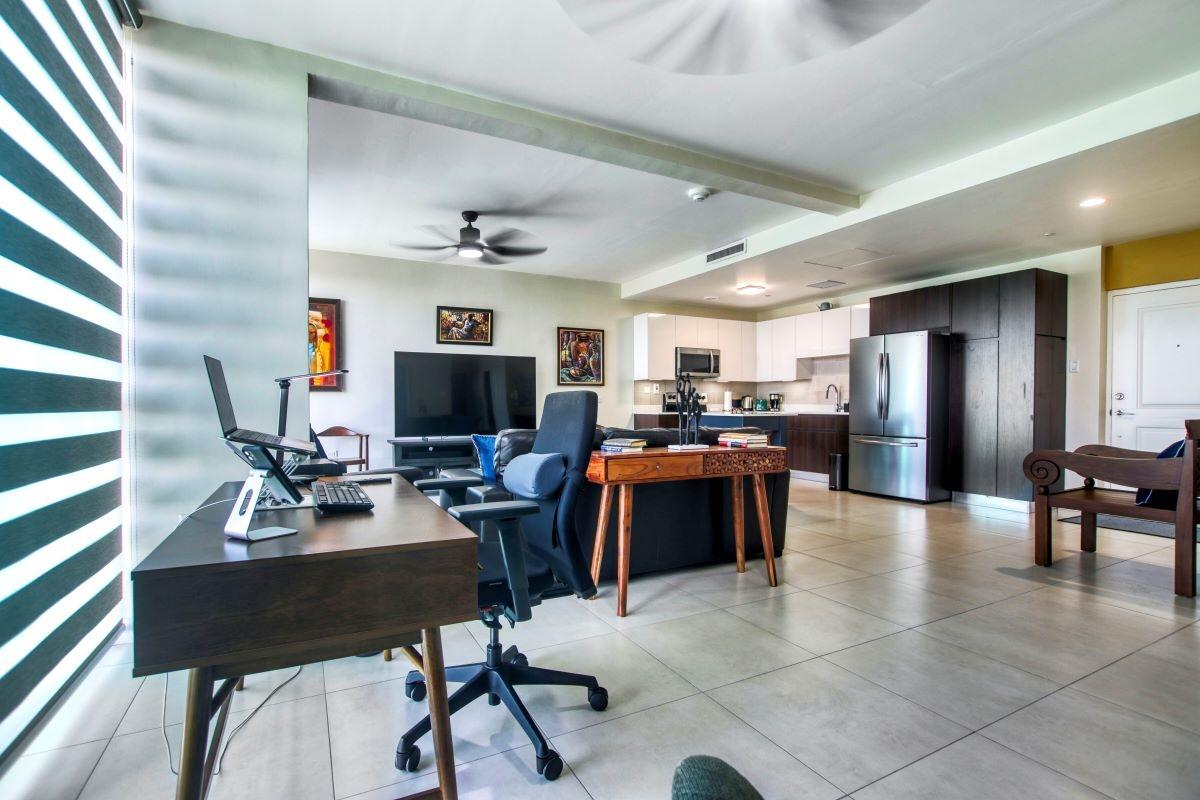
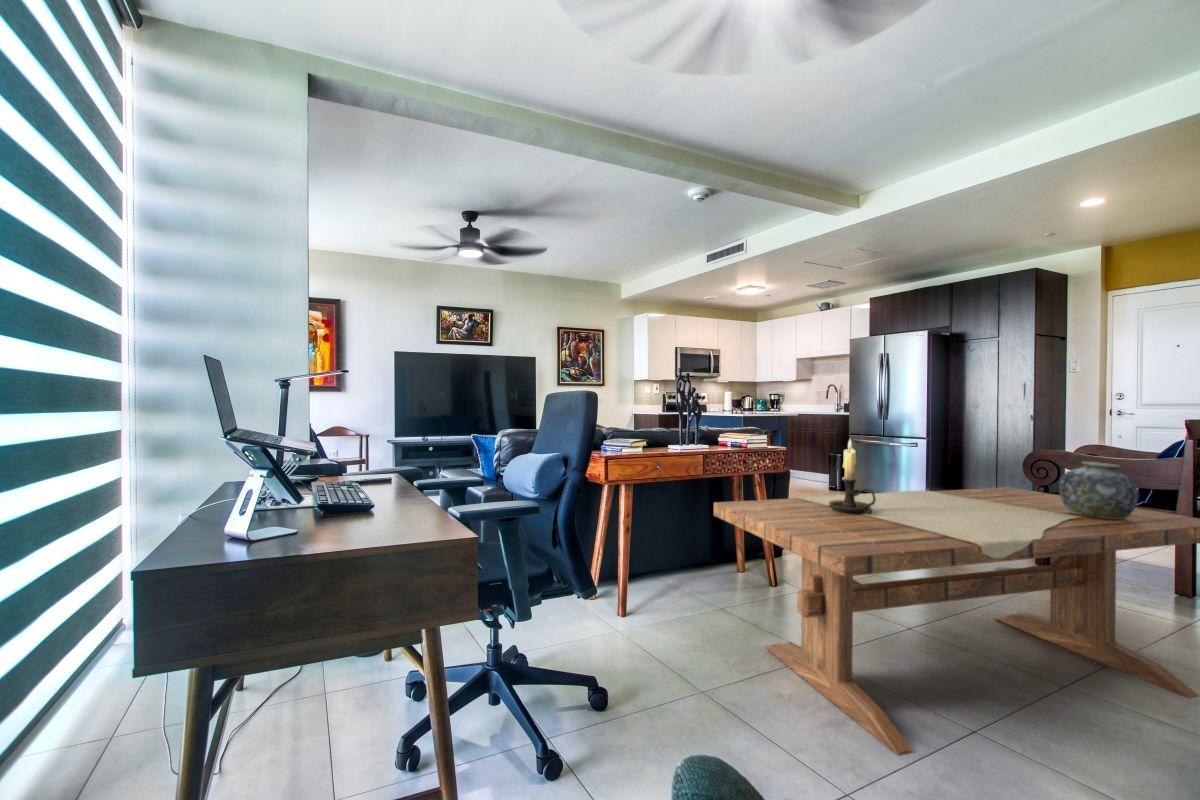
+ vase [1058,460,1140,519]
+ dining table [713,486,1200,756]
+ candle holder [829,438,876,514]
